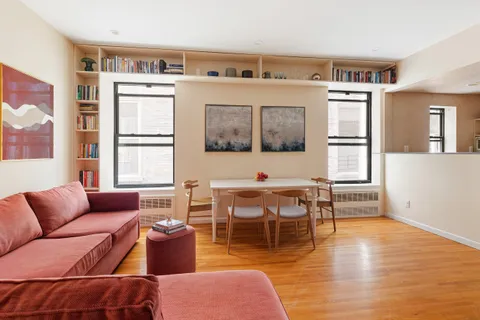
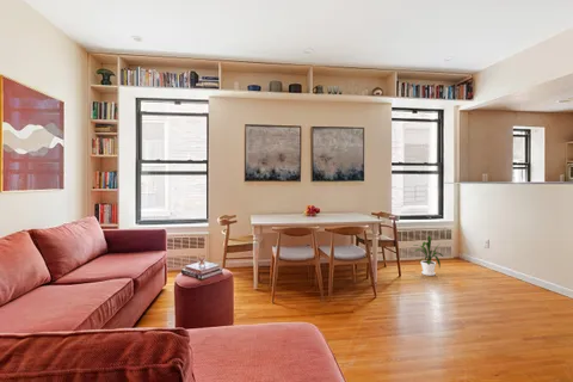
+ house plant [412,234,444,277]
